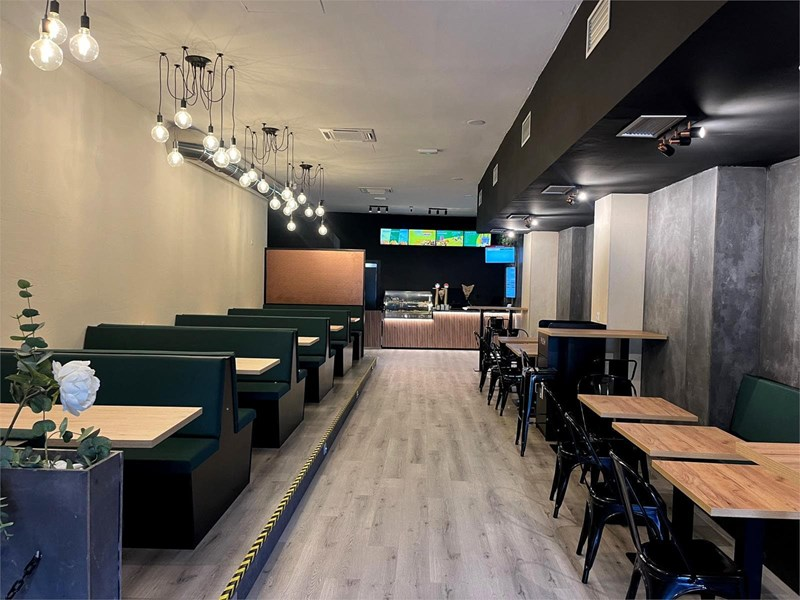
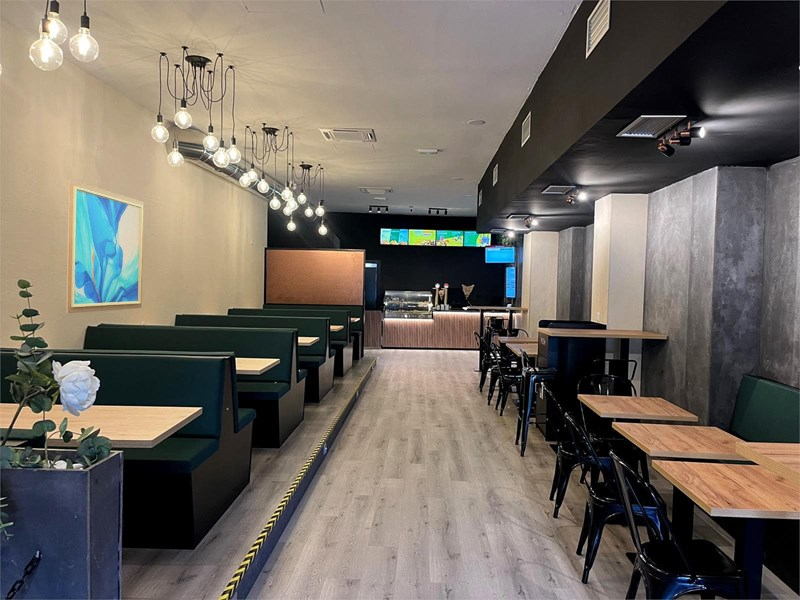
+ wall art [65,179,145,314]
